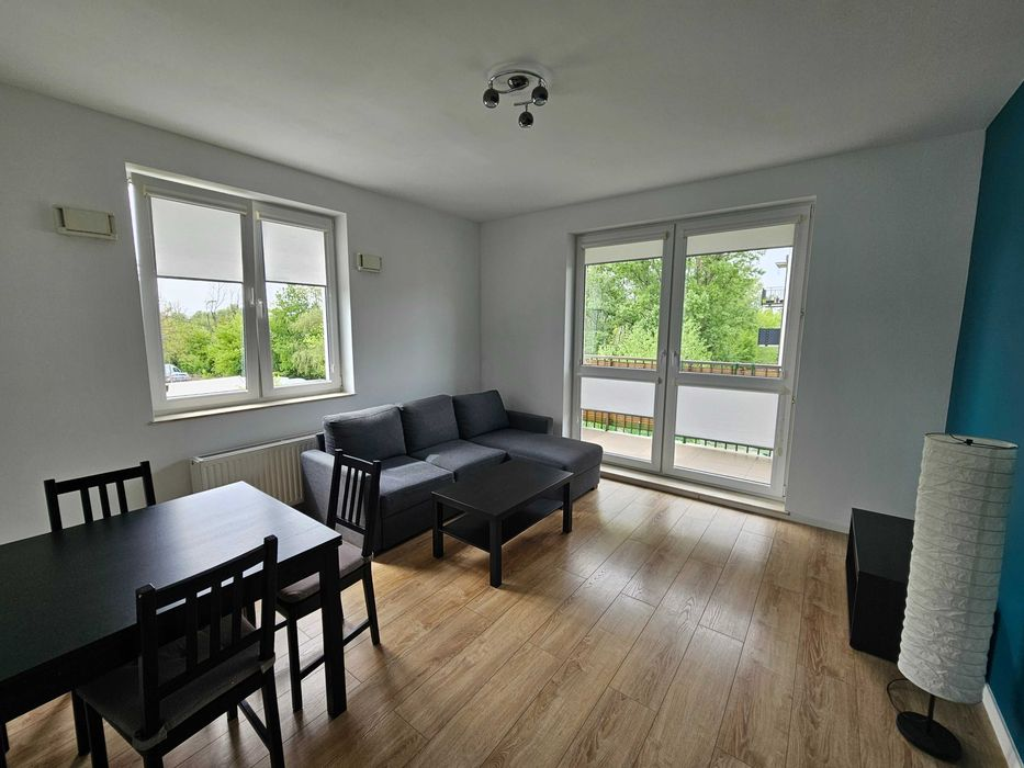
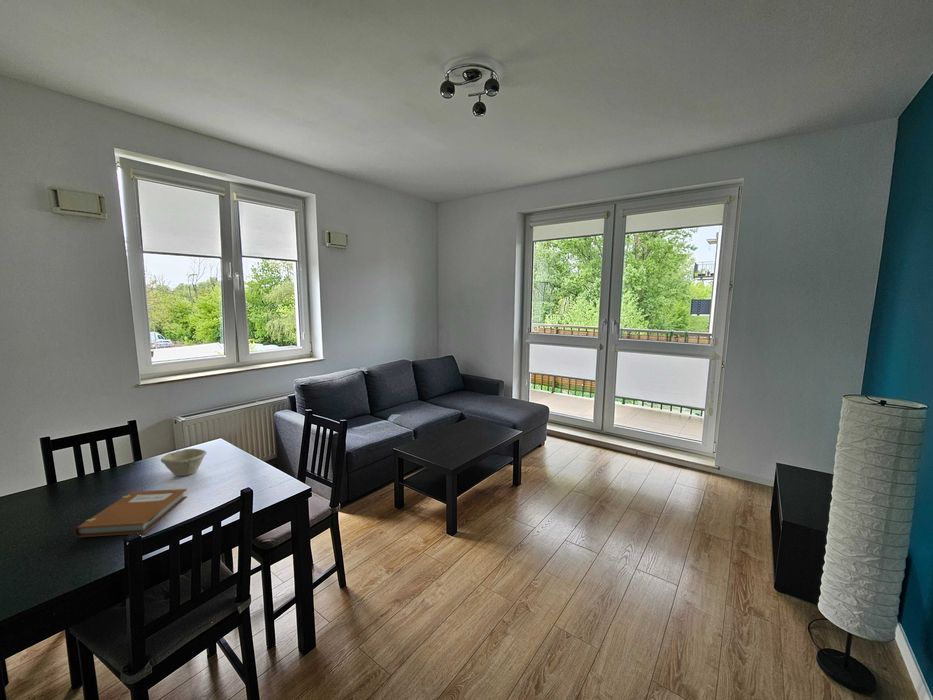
+ bowl [160,448,208,477]
+ notebook [73,488,188,538]
